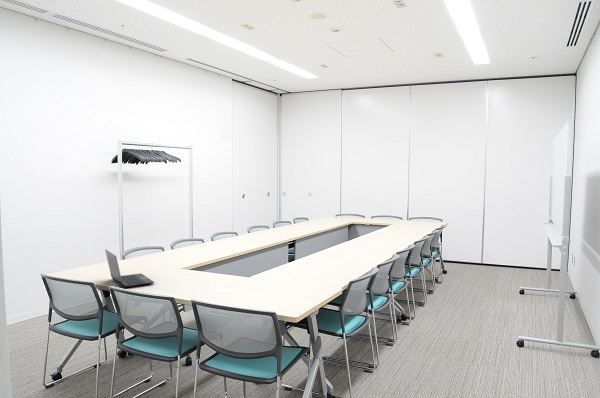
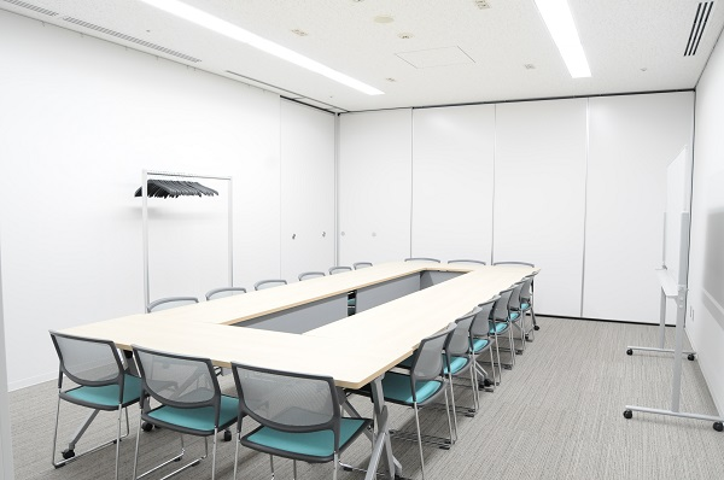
- laptop computer [104,248,155,289]
